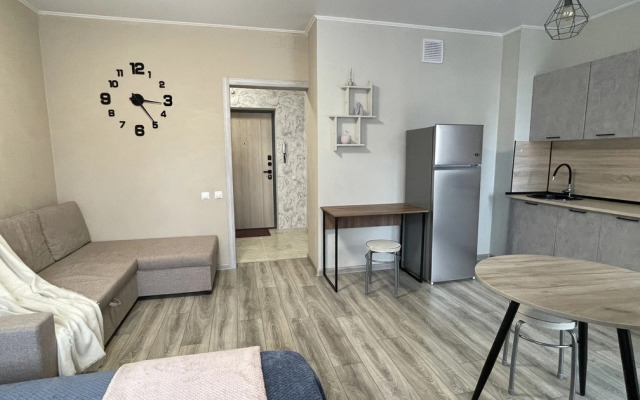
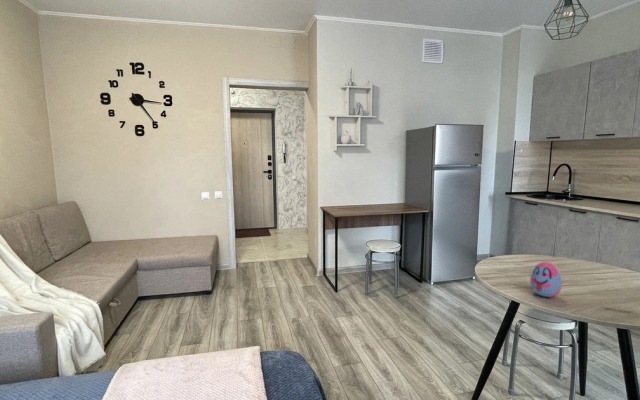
+ decorative egg [529,261,563,298]
